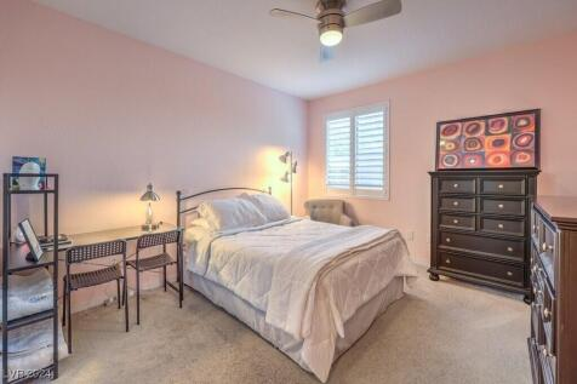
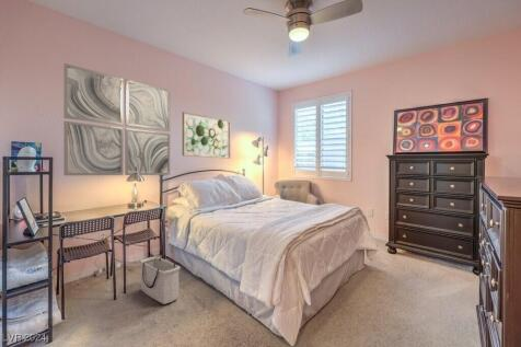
+ wall art [62,62,171,176]
+ storage bin [139,255,182,305]
+ wall art [182,111,232,160]
